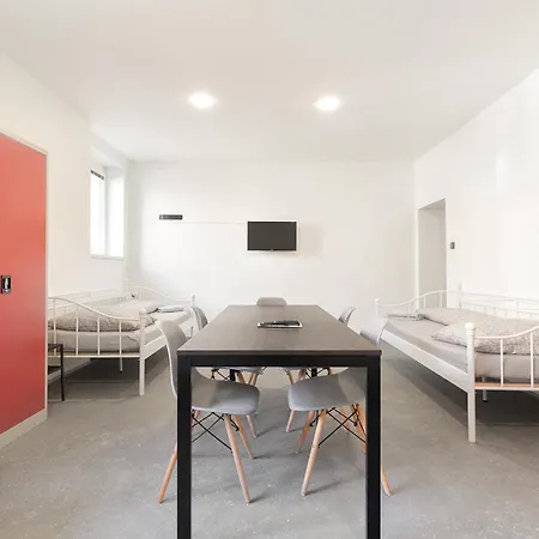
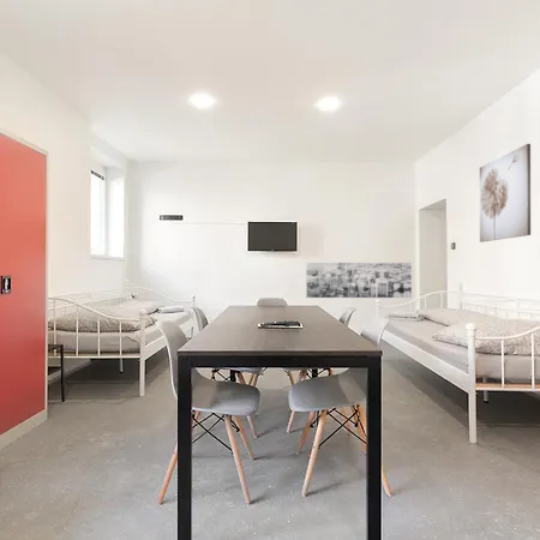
+ wall art [305,262,413,299]
+ wall art [479,143,532,244]
